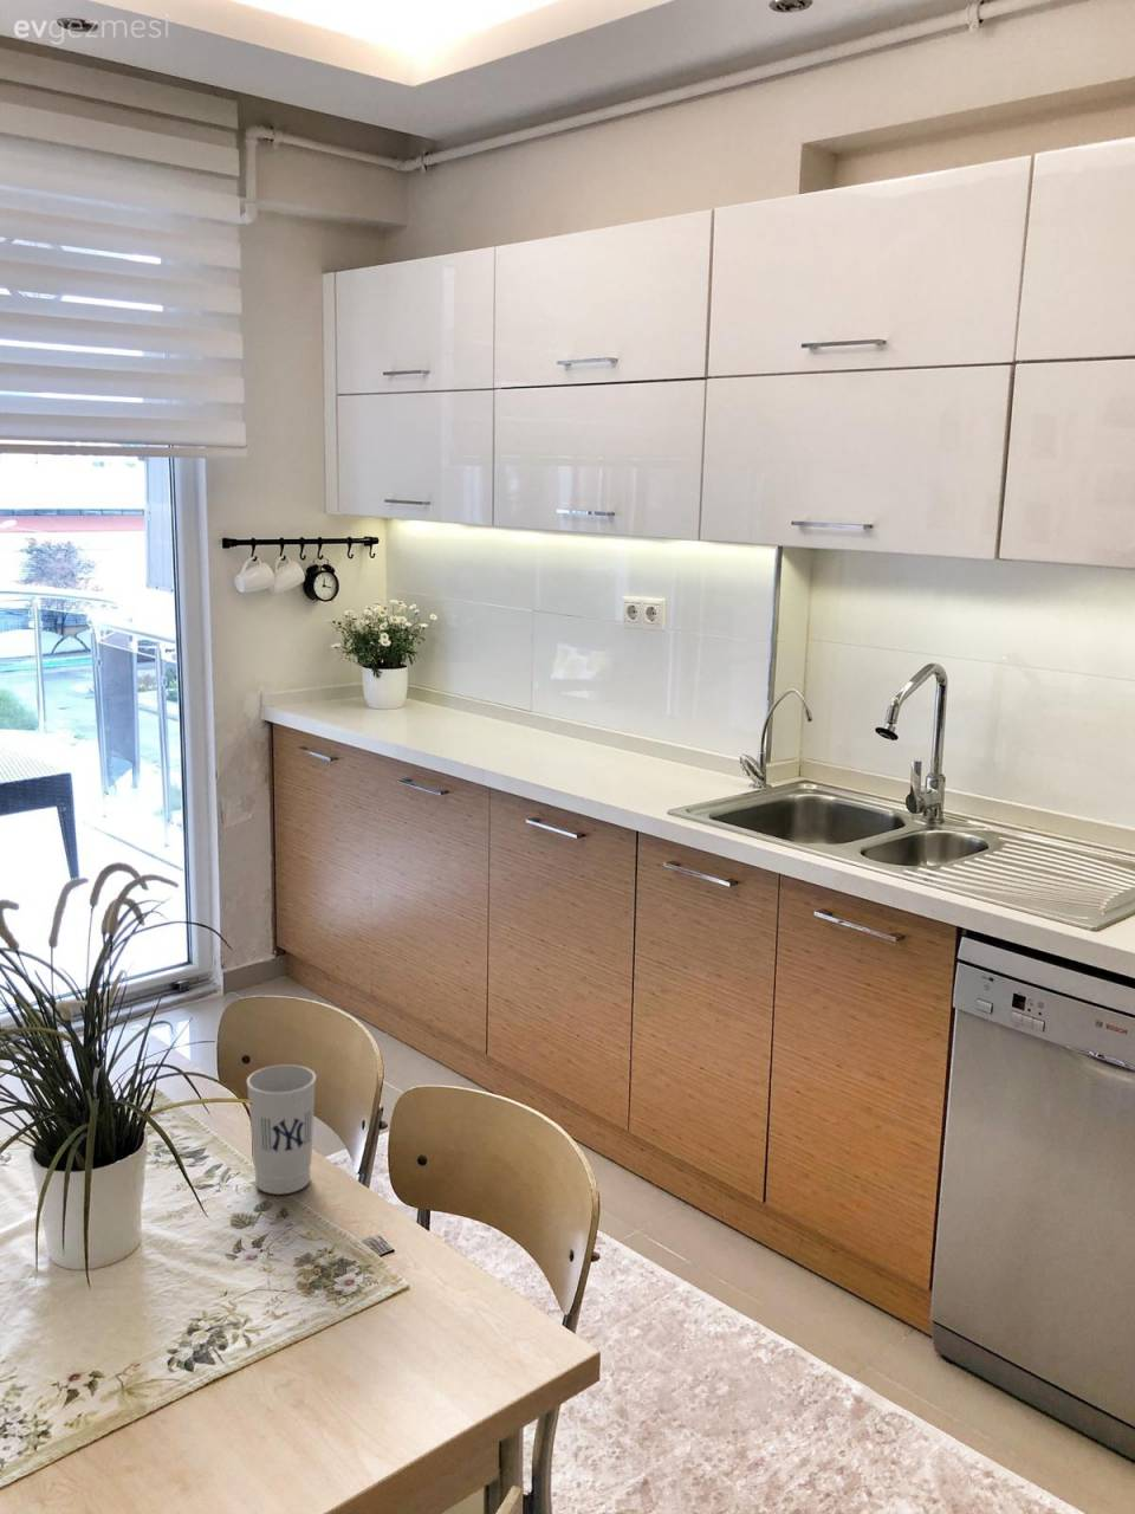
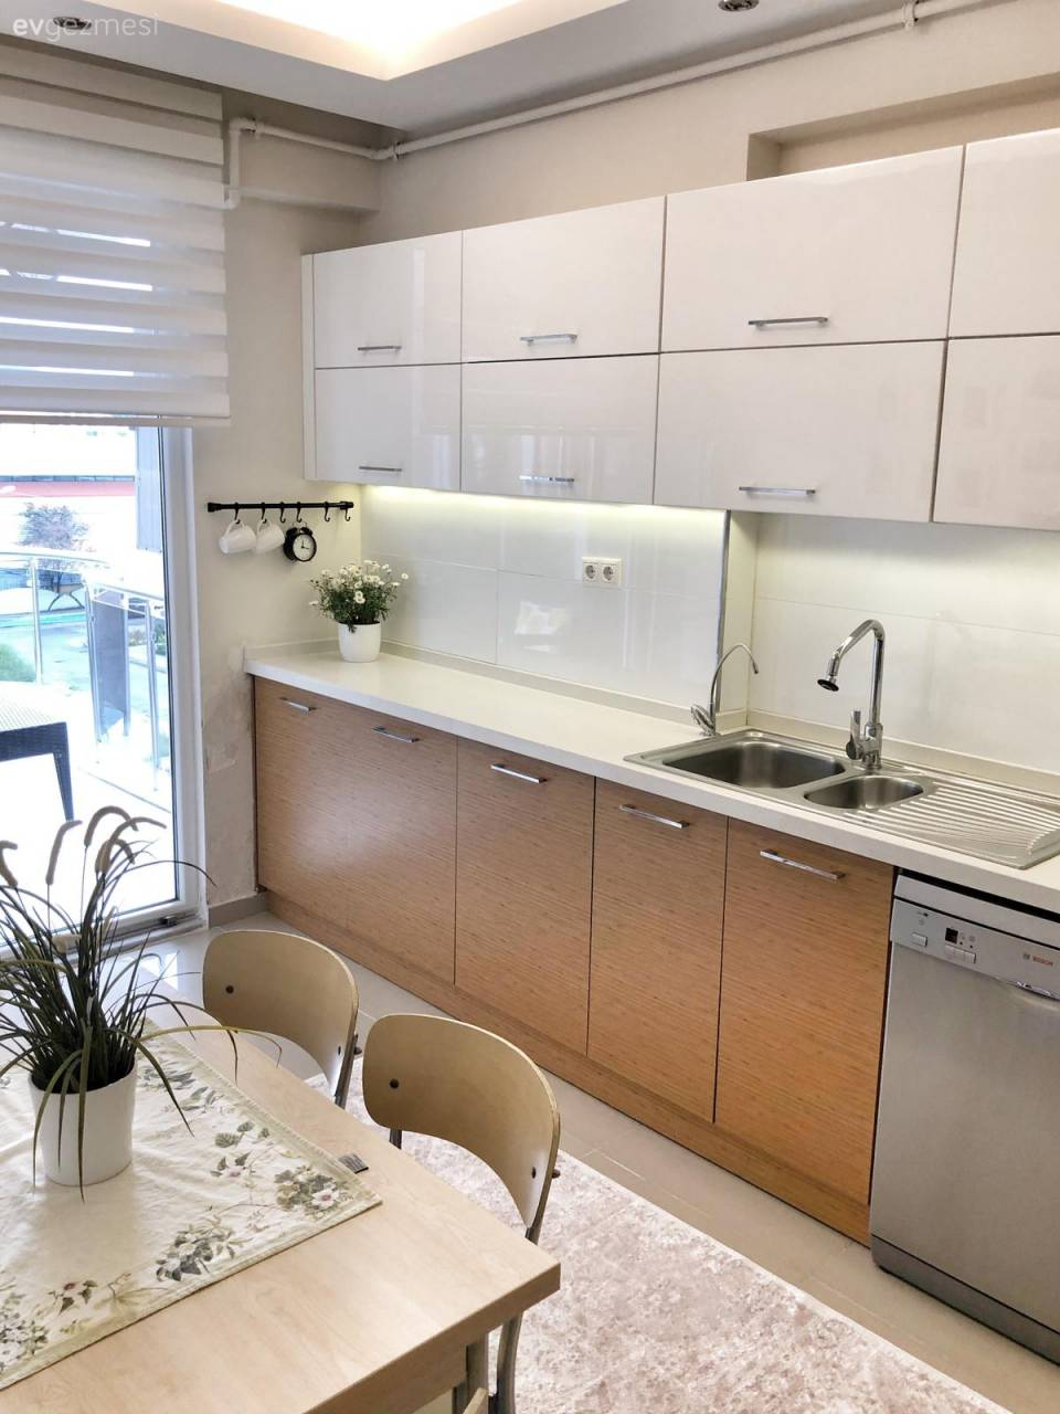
- cup [246,1063,317,1196]
